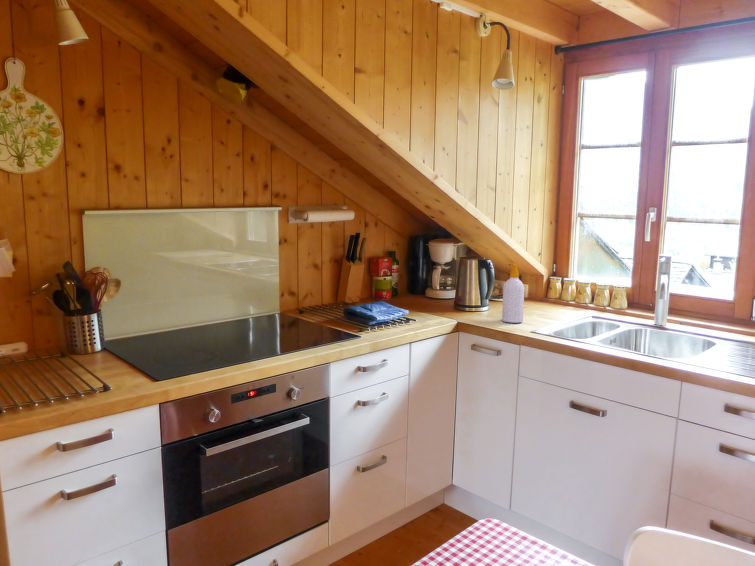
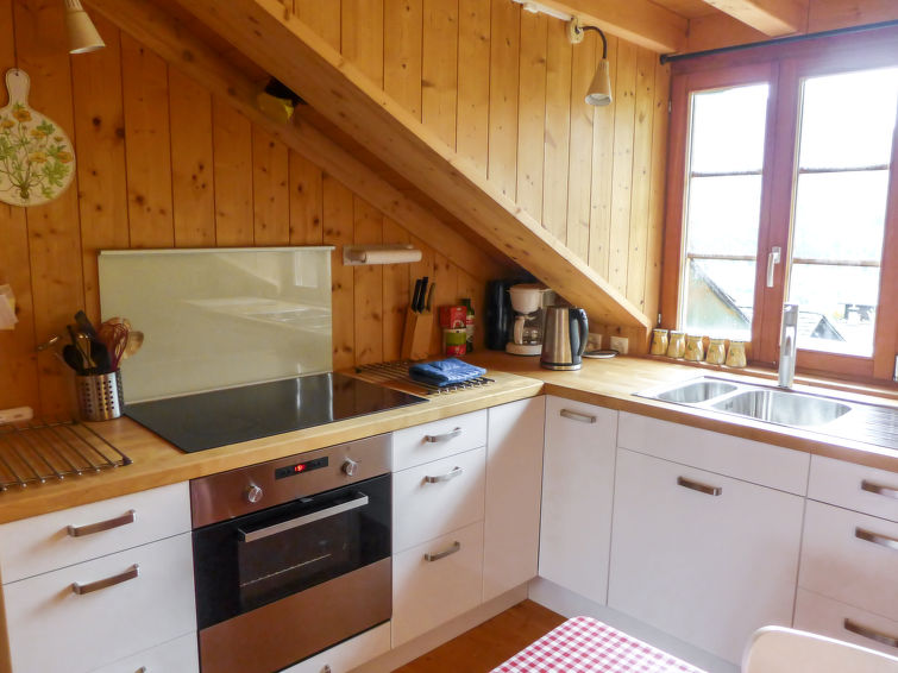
- soap bottle [501,263,525,324]
